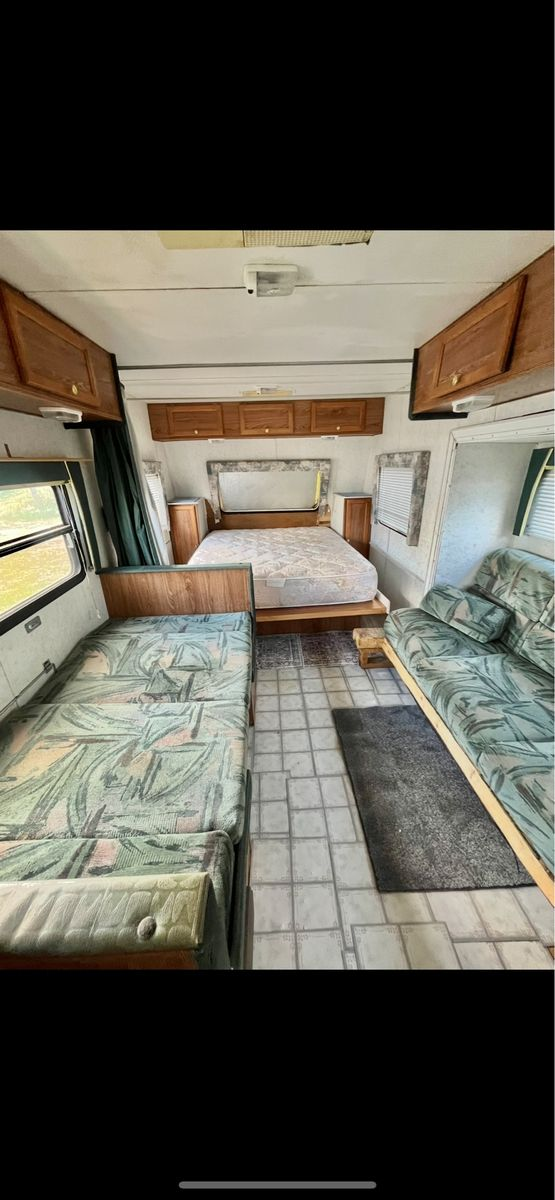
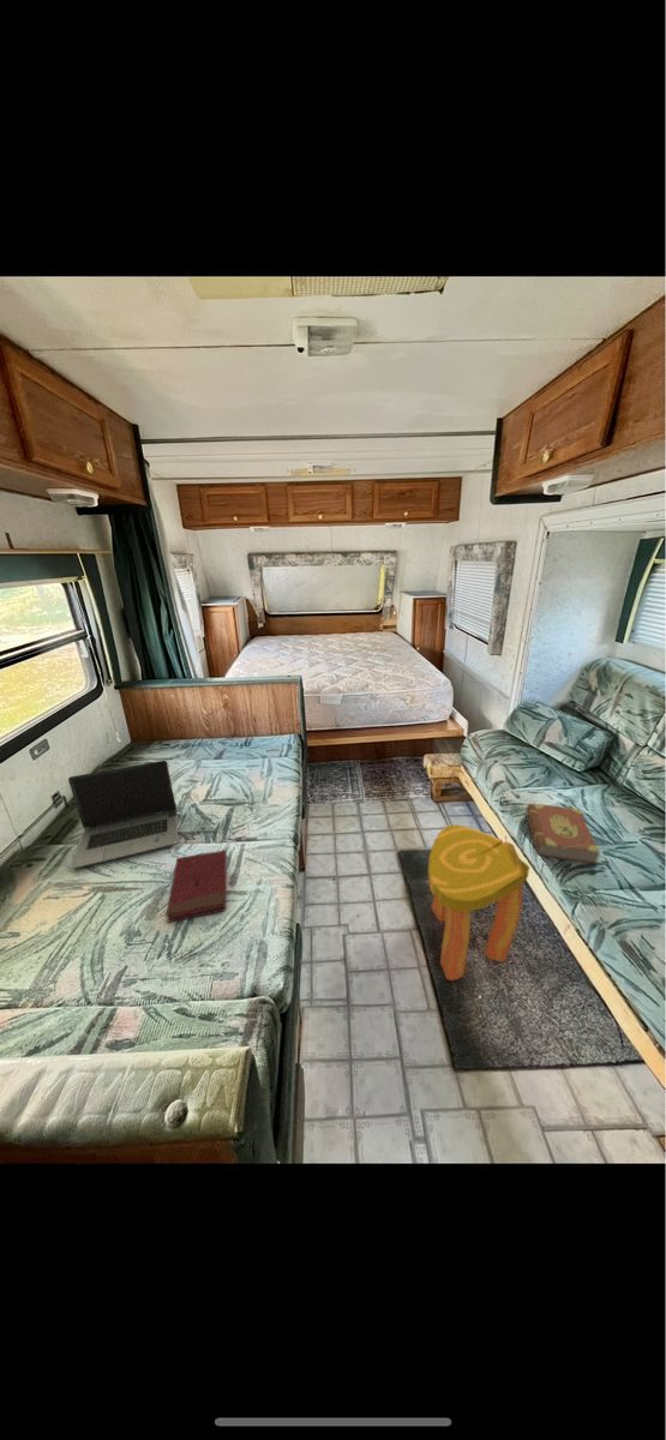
+ book [523,803,601,865]
+ stool [427,823,530,982]
+ book [166,848,228,924]
+ laptop computer [67,760,179,870]
